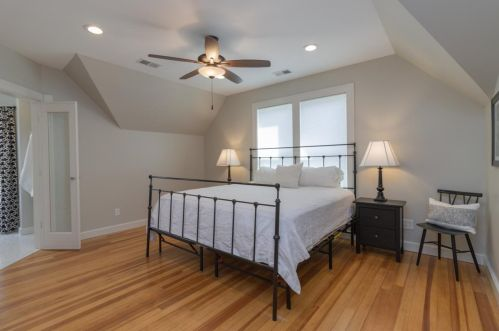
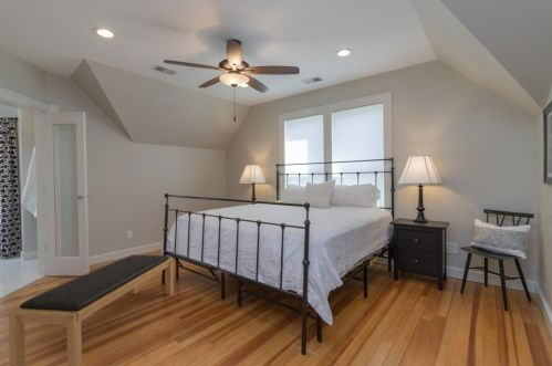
+ bench [8,254,175,366]
